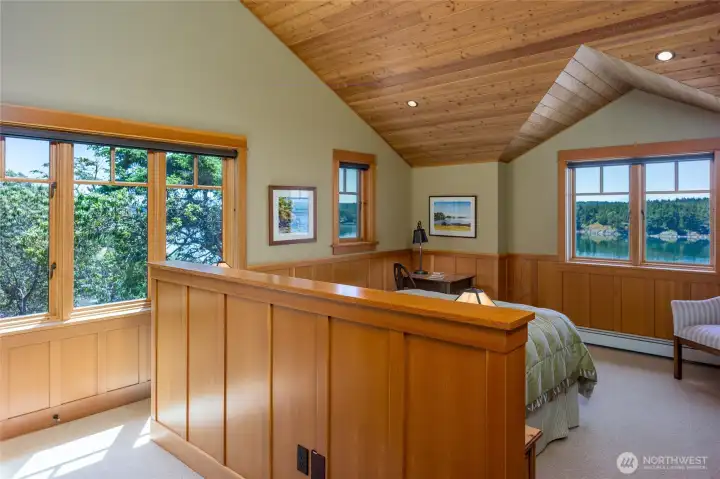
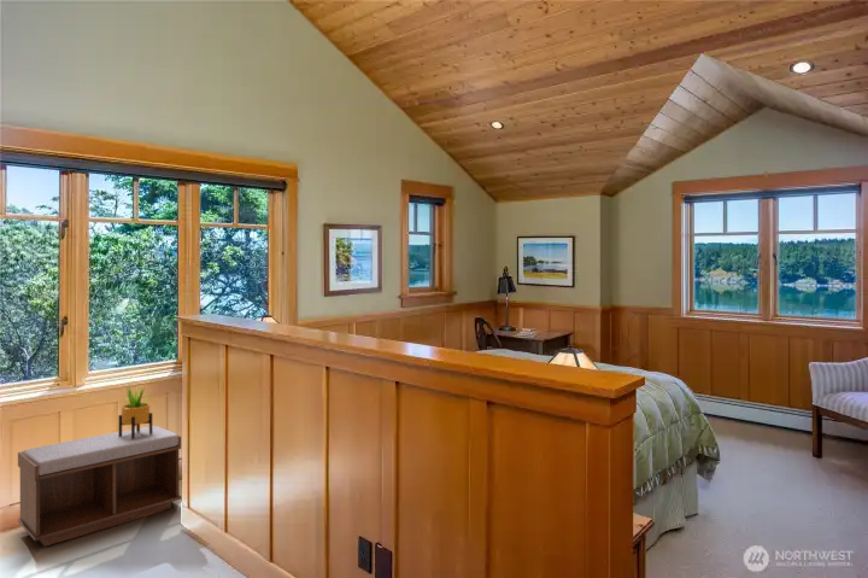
+ potted plant [117,384,153,439]
+ bench [17,425,182,548]
